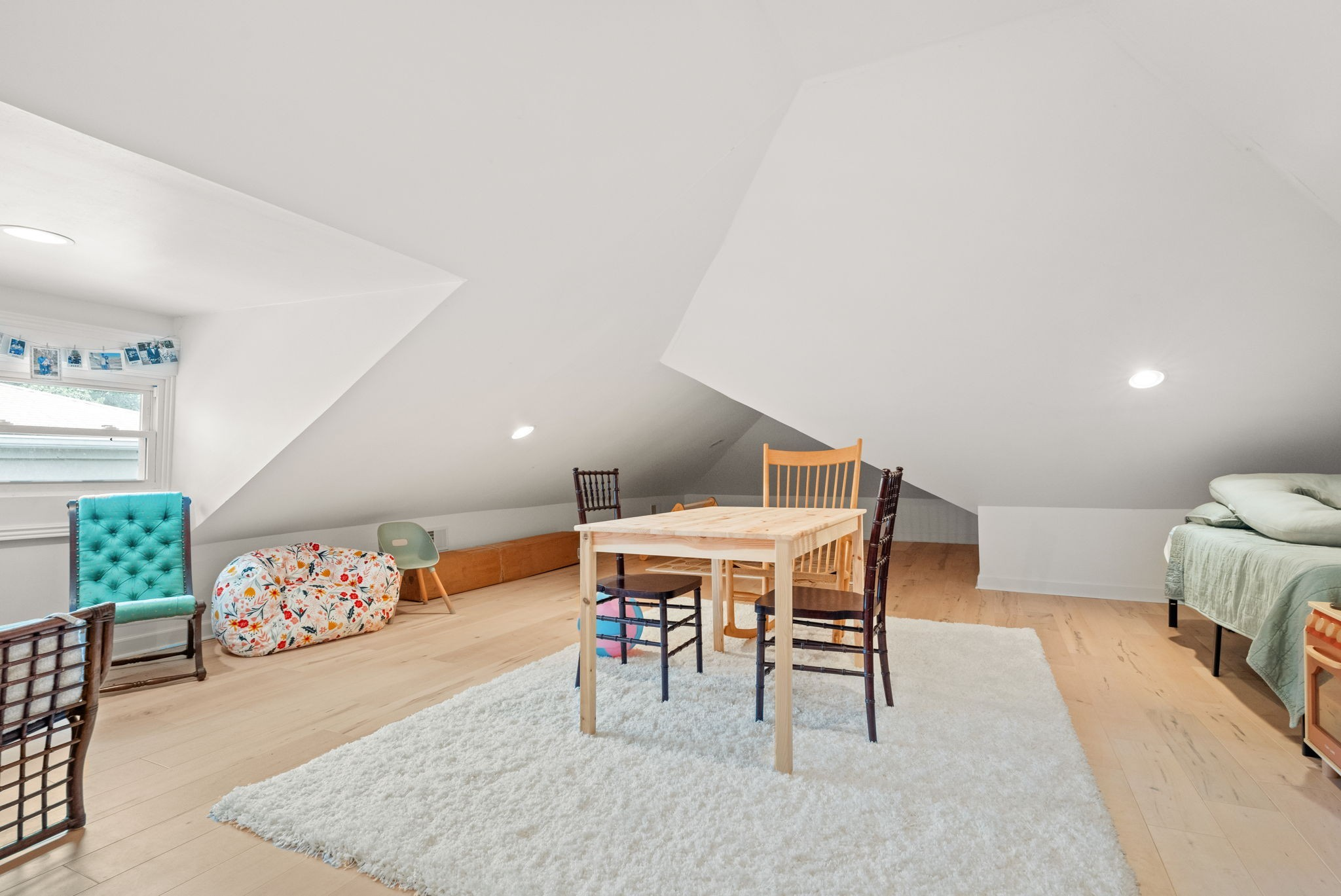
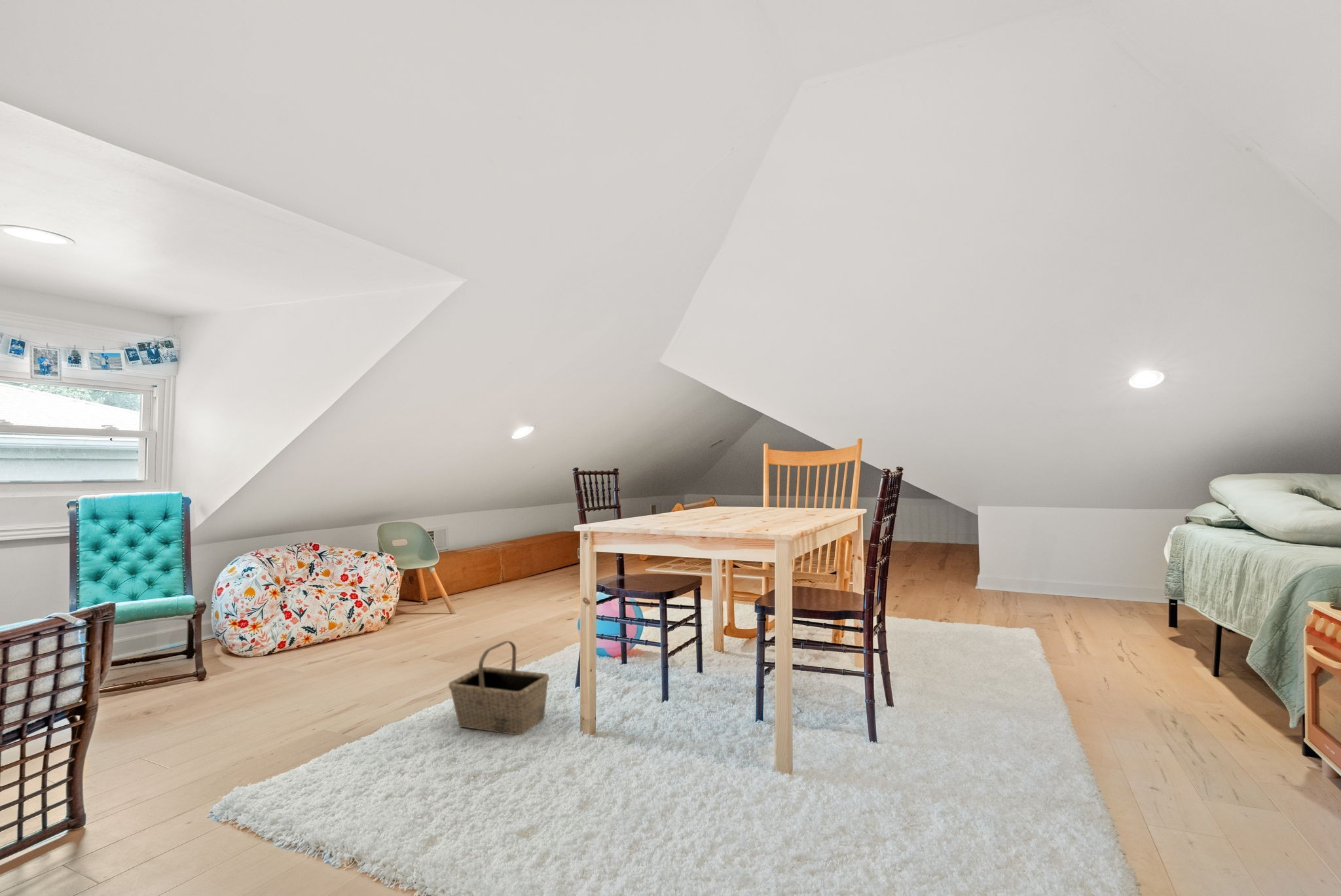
+ basket [448,640,550,736]
